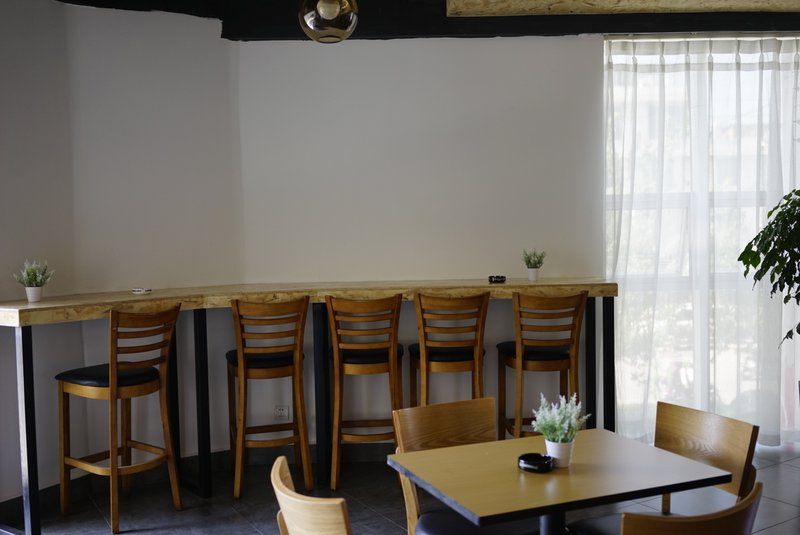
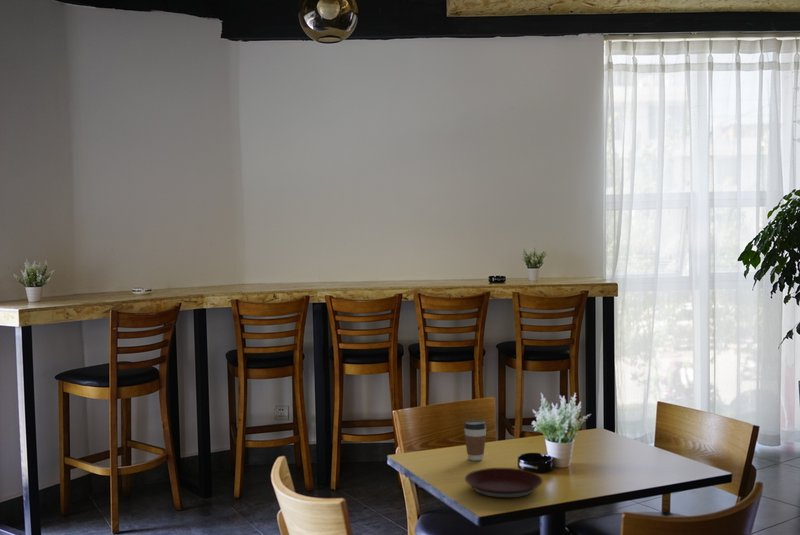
+ coffee cup [463,419,488,462]
+ plate [464,467,544,499]
